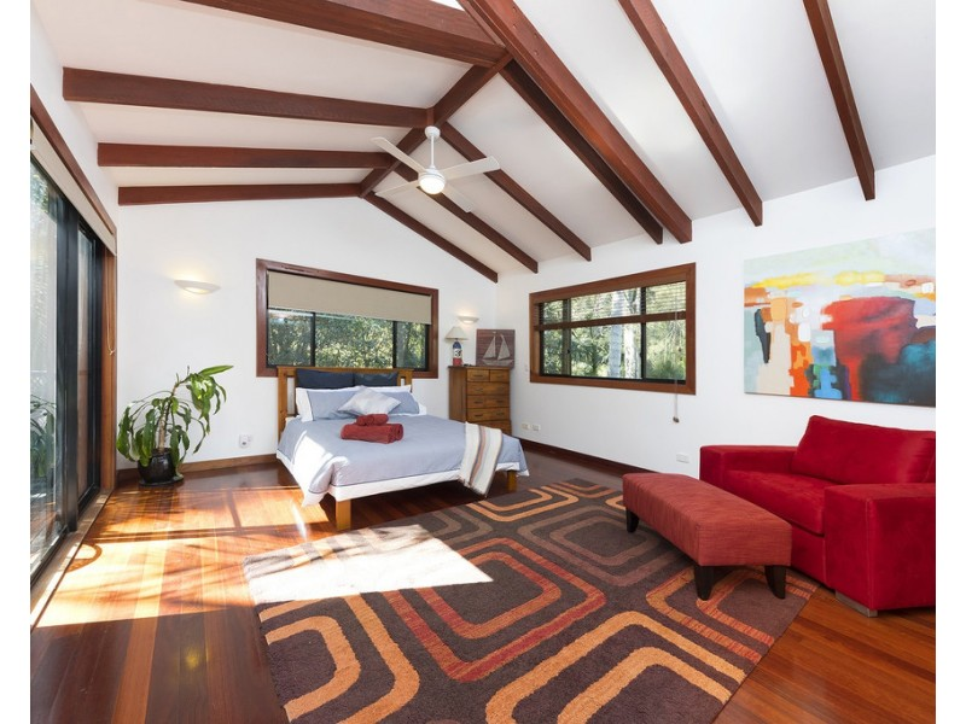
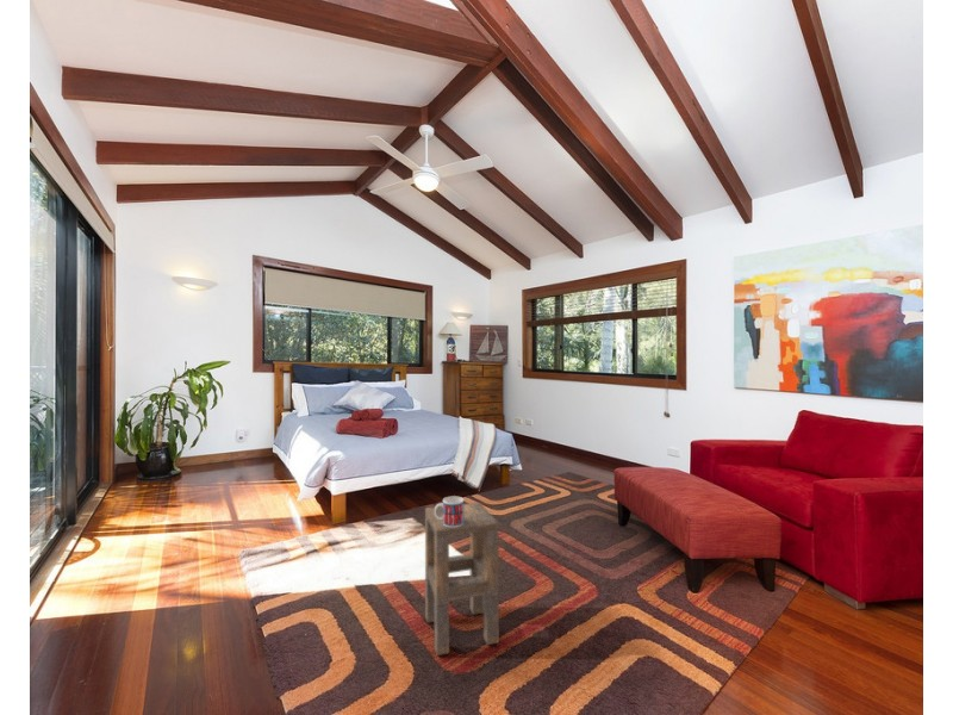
+ side table [424,502,500,657]
+ mug [434,495,465,528]
